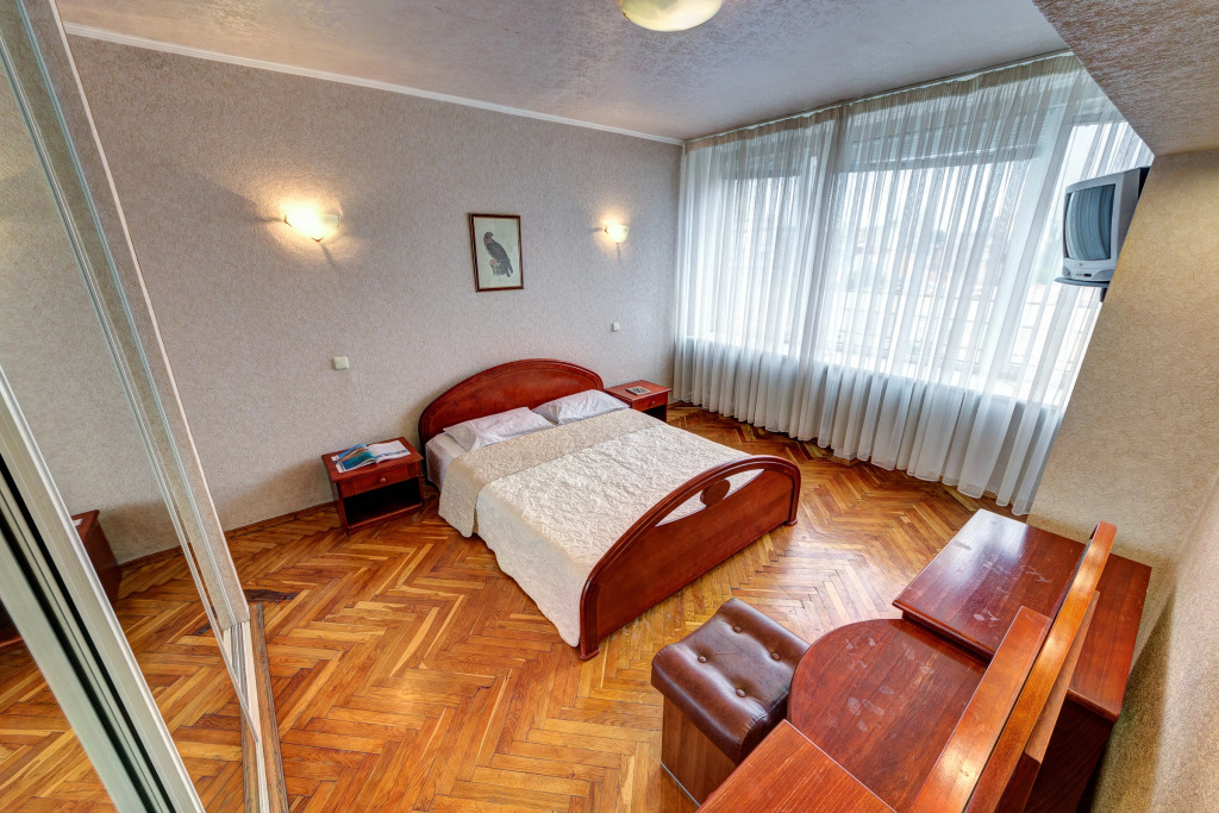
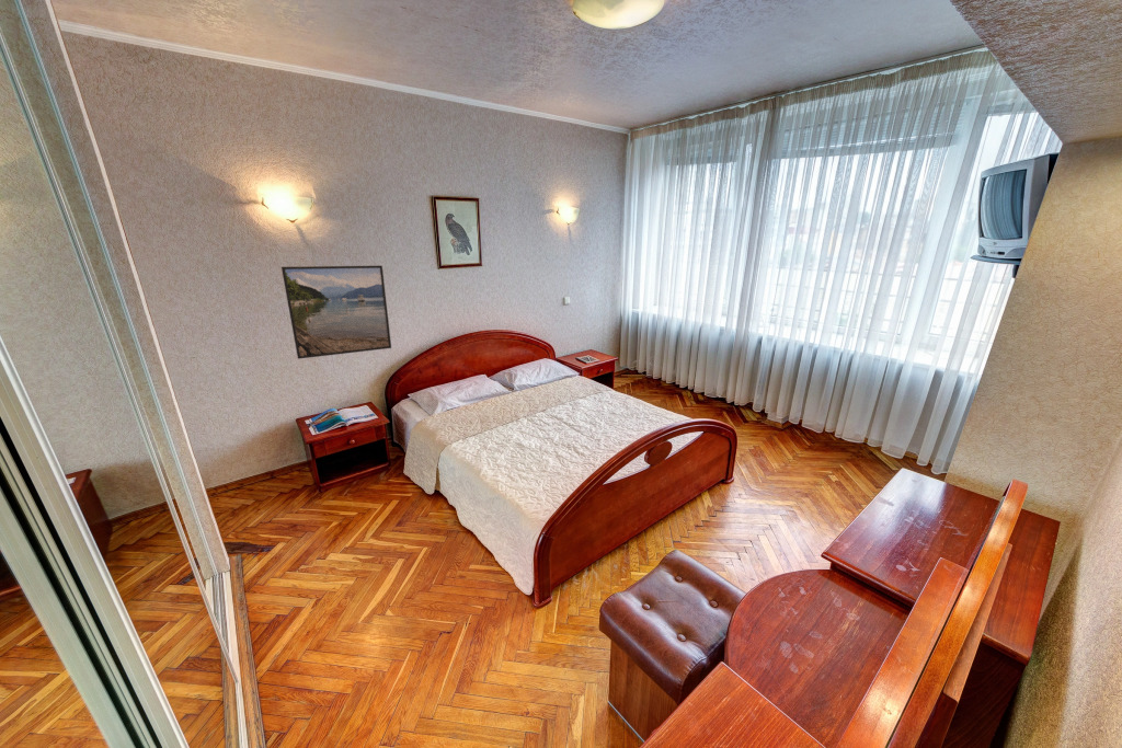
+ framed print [280,265,392,359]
